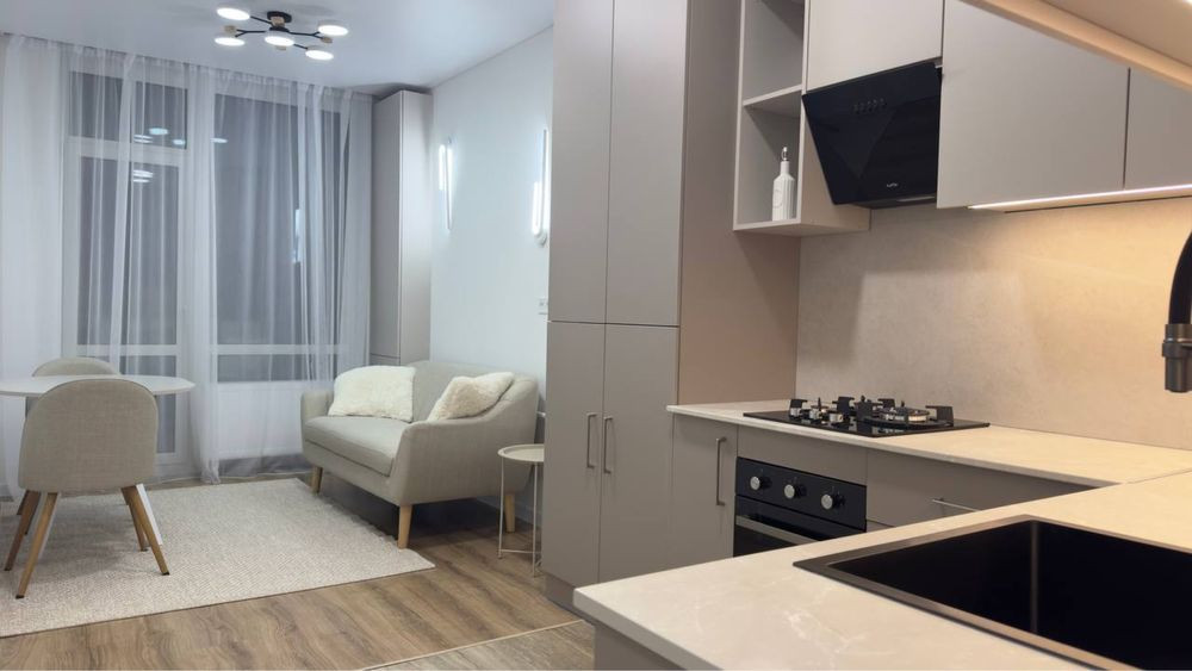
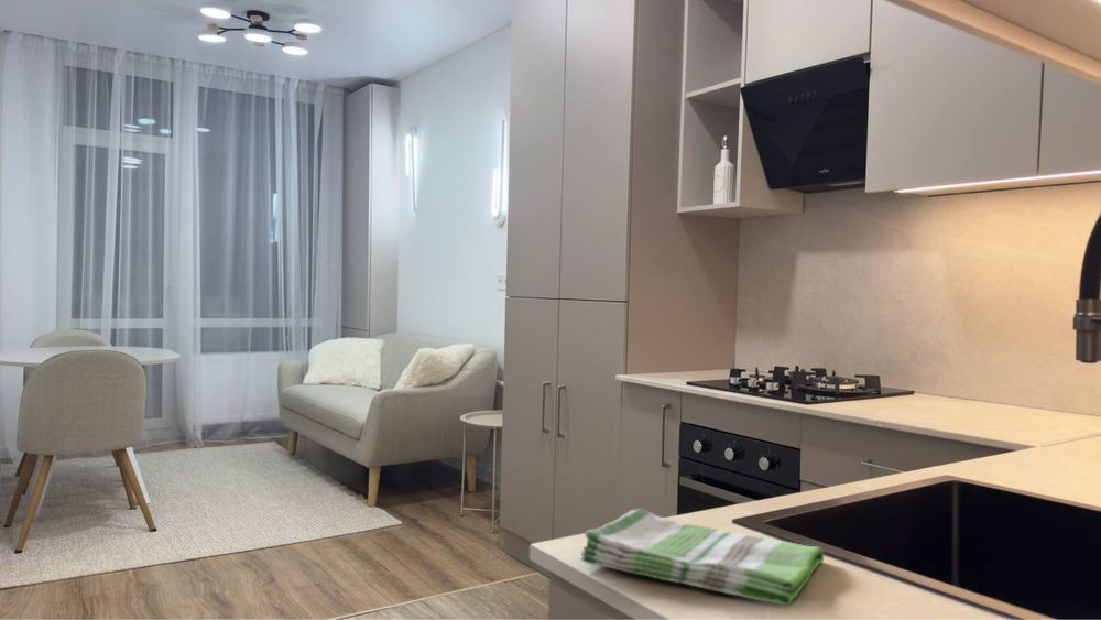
+ dish towel [579,508,826,606]
